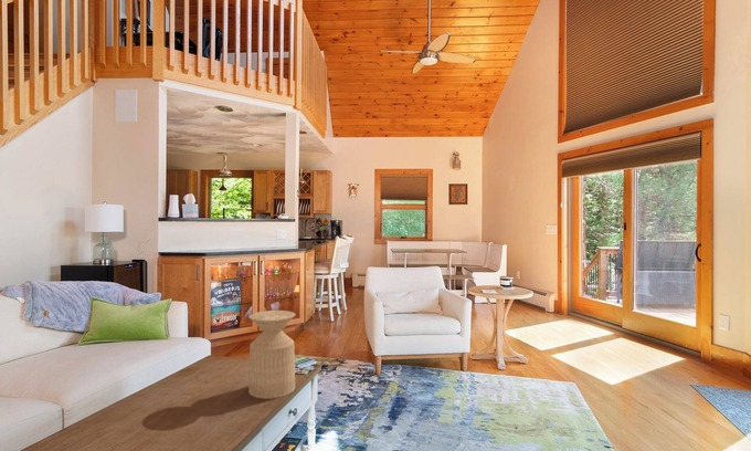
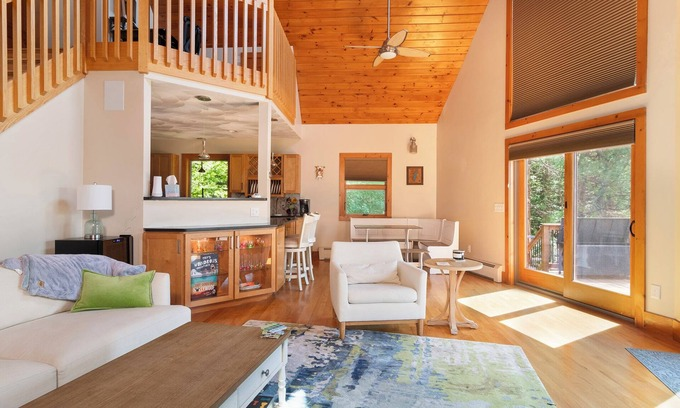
- side table [247,310,296,400]
